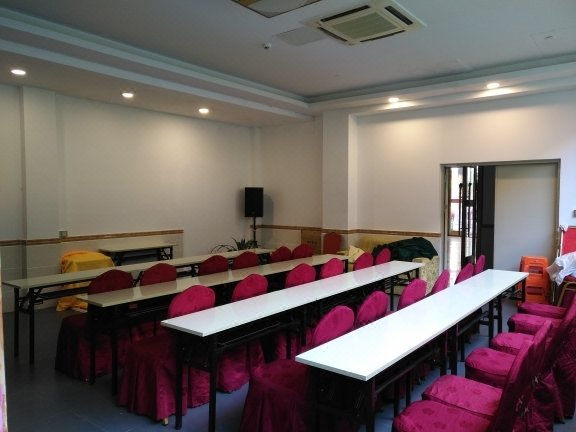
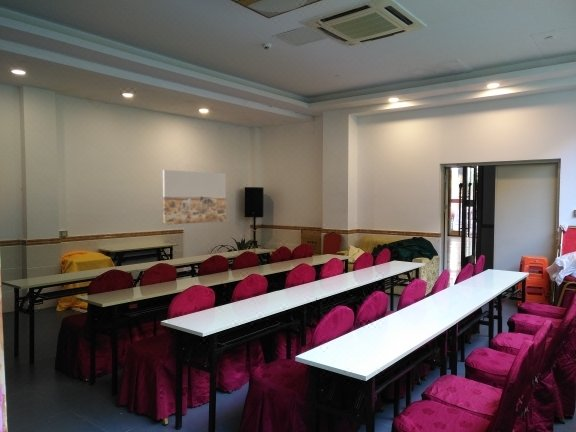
+ wall art [162,169,227,226]
